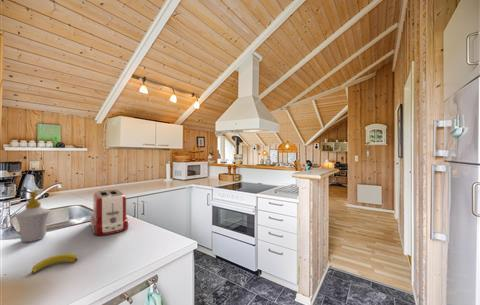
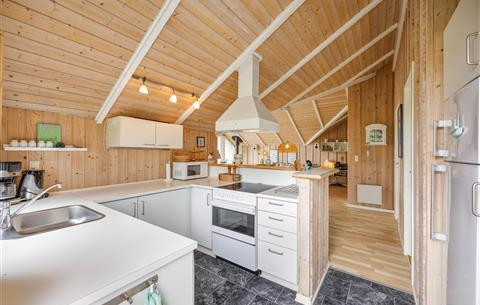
- soap bottle [14,189,51,243]
- banana [30,253,79,275]
- toaster [90,189,130,236]
